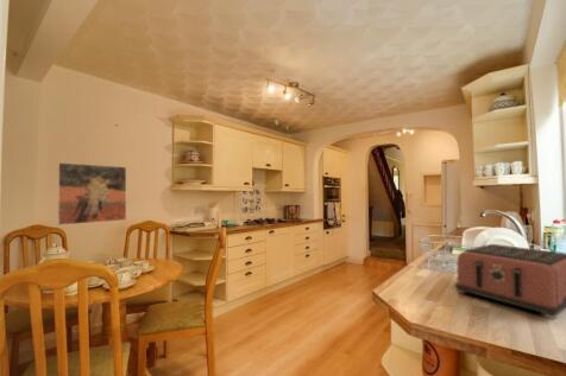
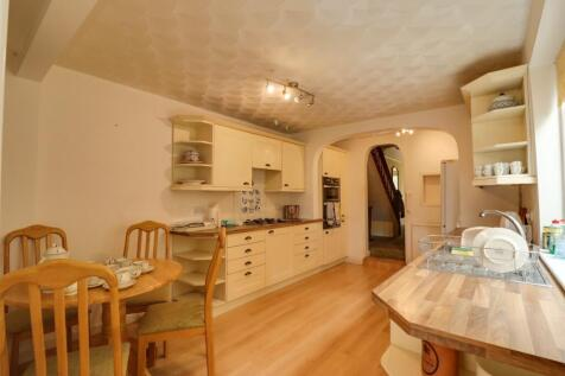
- toaster [454,243,566,320]
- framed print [56,161,127,227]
